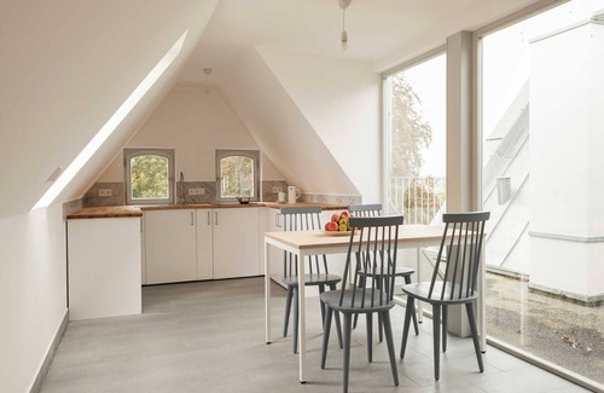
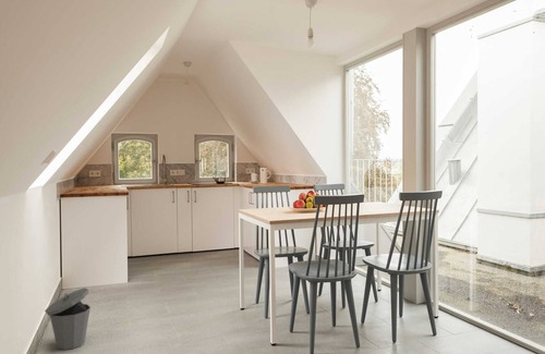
+ trash can [44,286,92,351]
